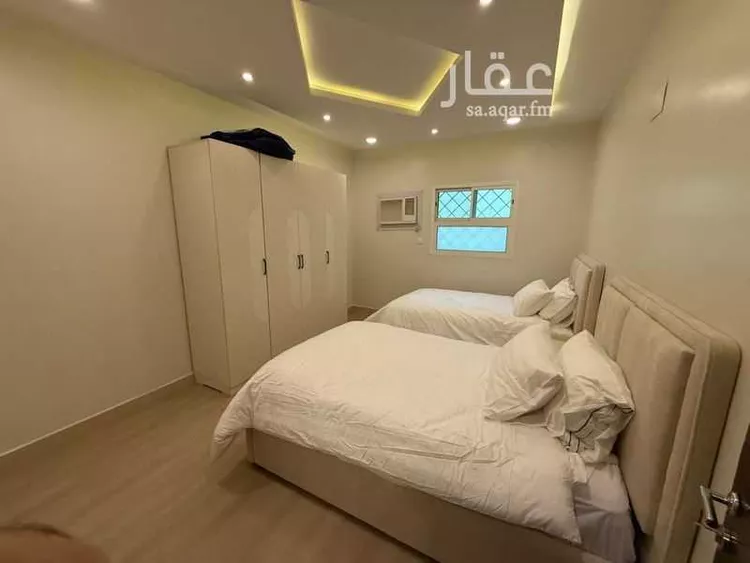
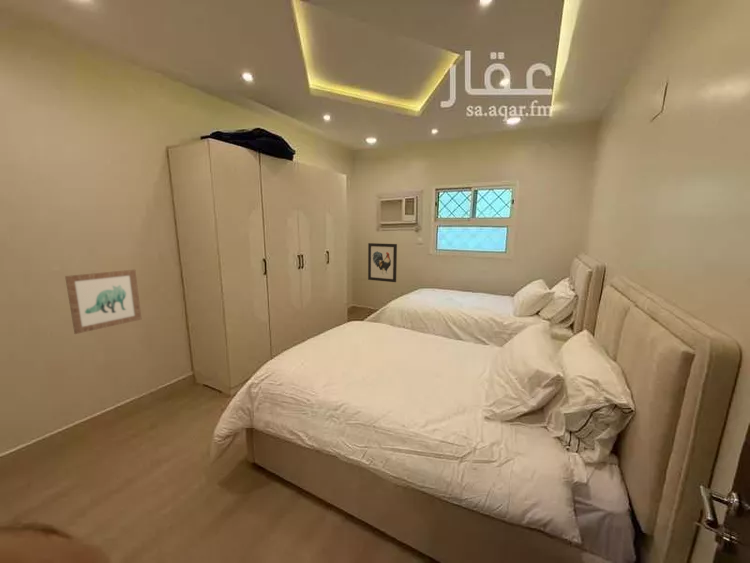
+ wall art [367,242,398,283]
+ wall art [64,269,142,335]
